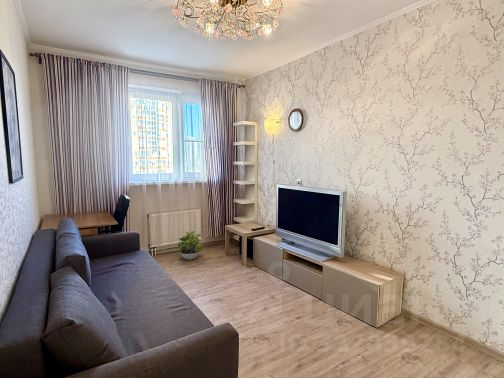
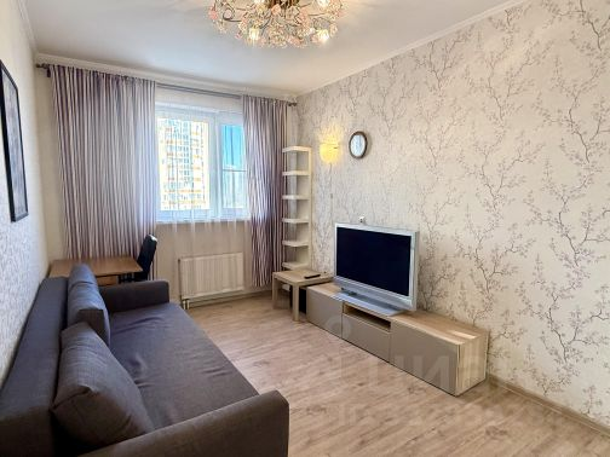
- potted plant [177,230,203,261]
